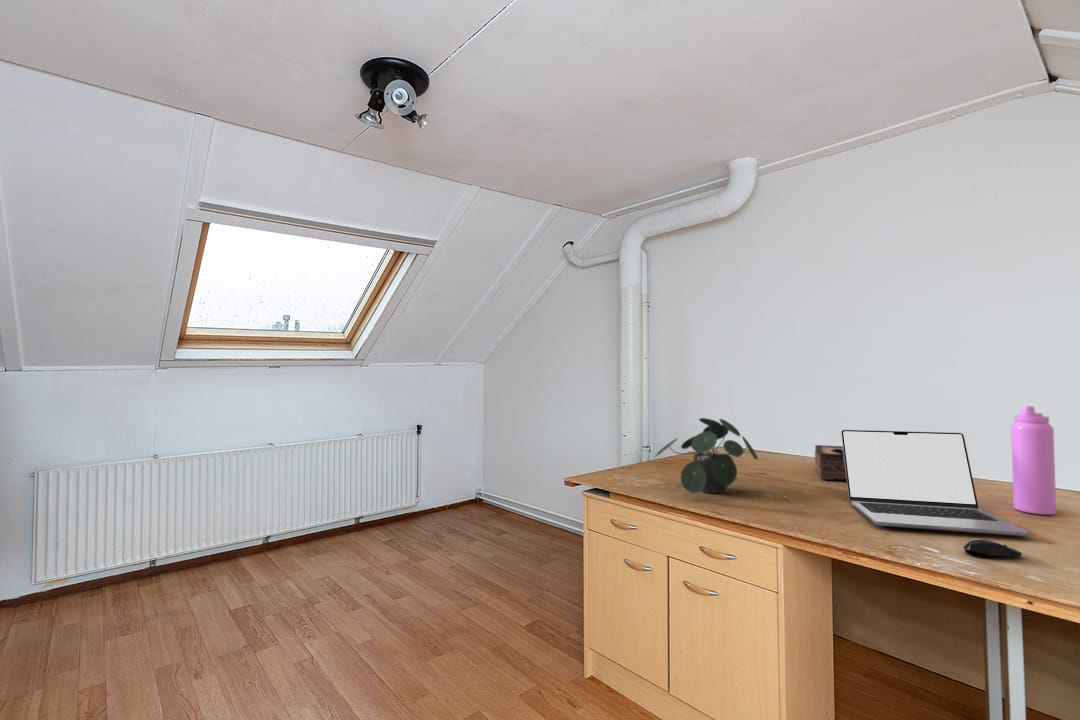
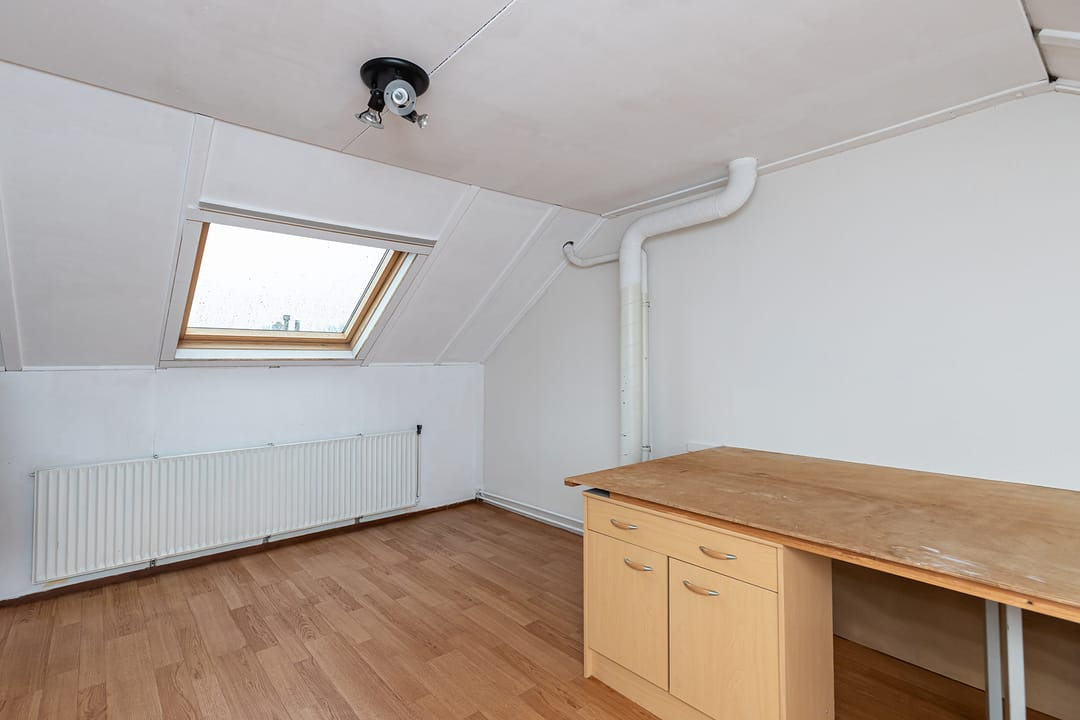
- tissue box [814,444,847,481]
- computer mouse [962,538,1023,559]
- laptop [840,429,1030,537]
- potted plant [654,417,759,494]
- water bottle [1010,405,1057,516]
